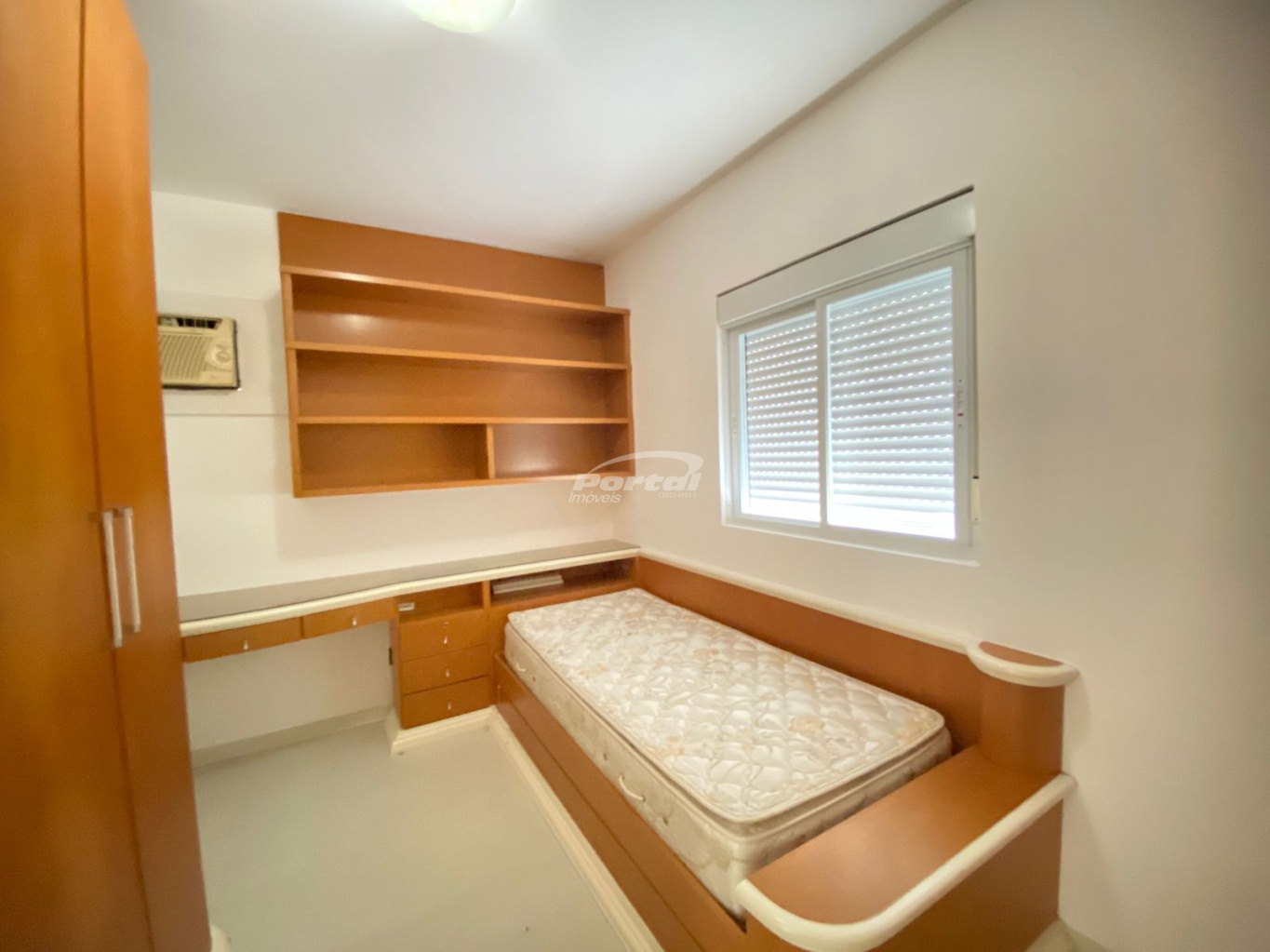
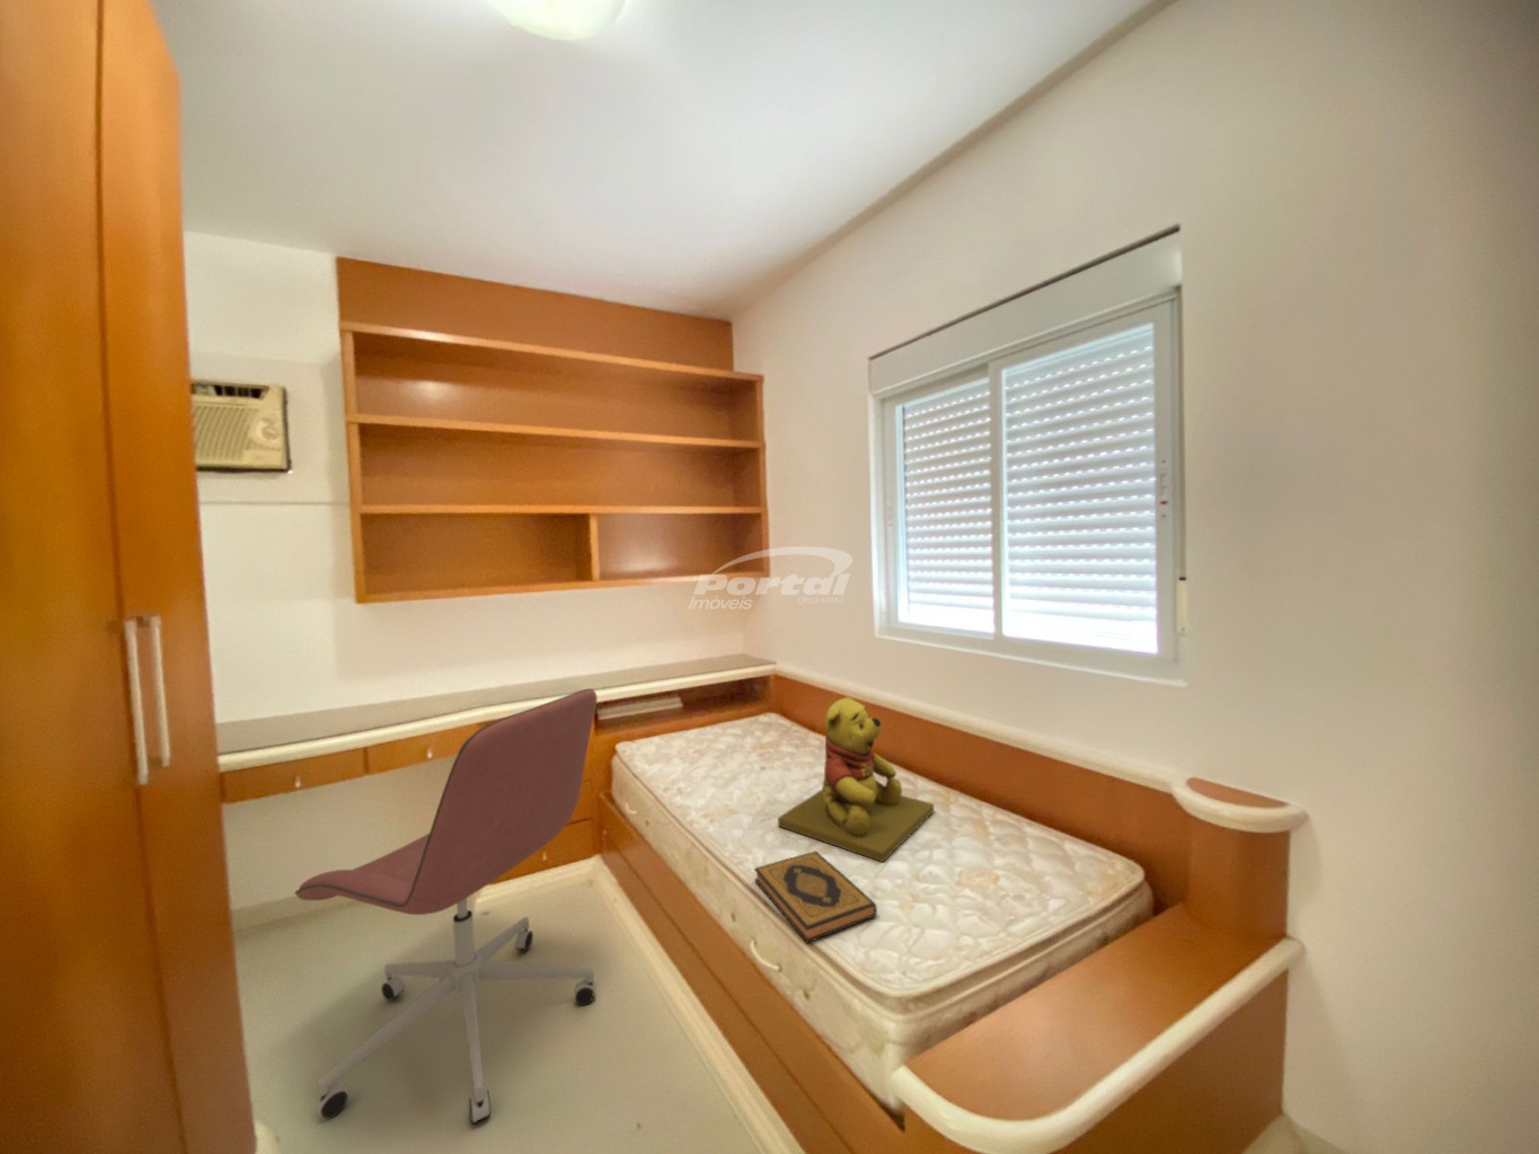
+ teddy bear [777,696,934,863]
+ hardback book [754,851,879,944]
+ office chair [293,689,599,1125]
